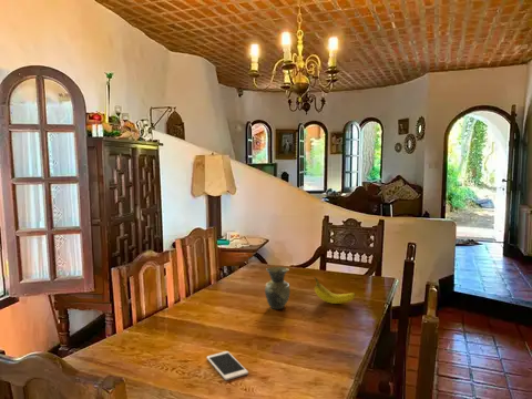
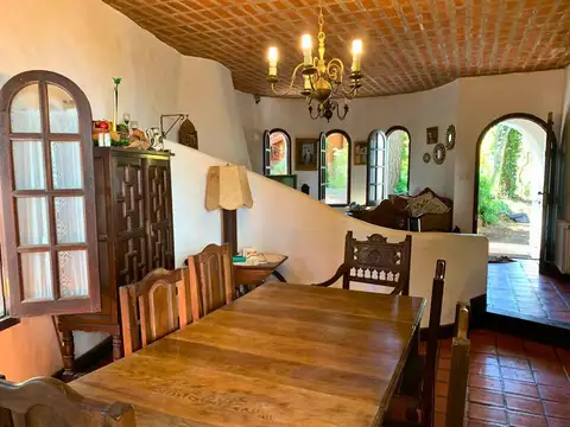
- fruit [313,276,357,305]
- vase [264,266,291,310]
- cell phone [205,350,249,381]
